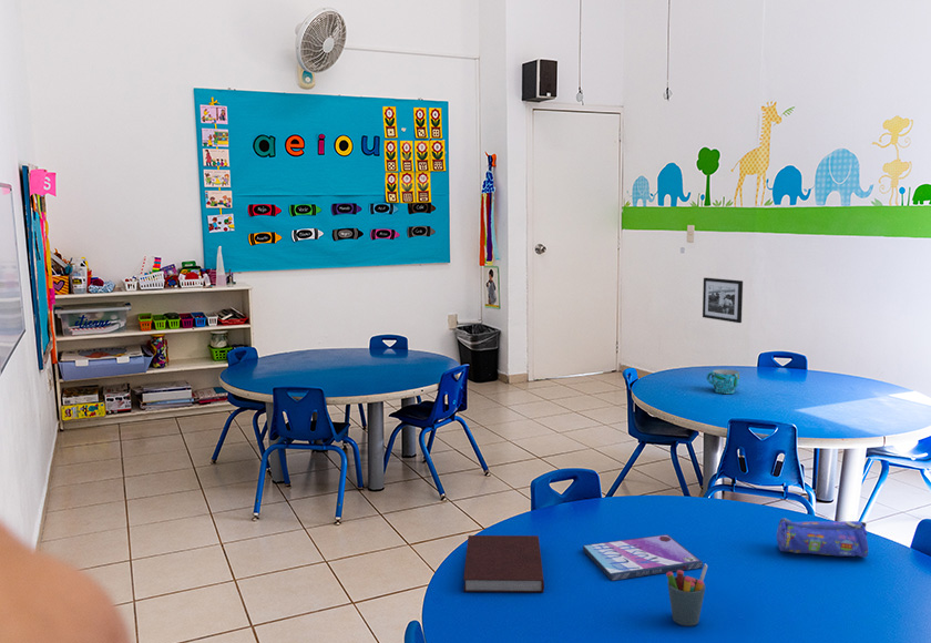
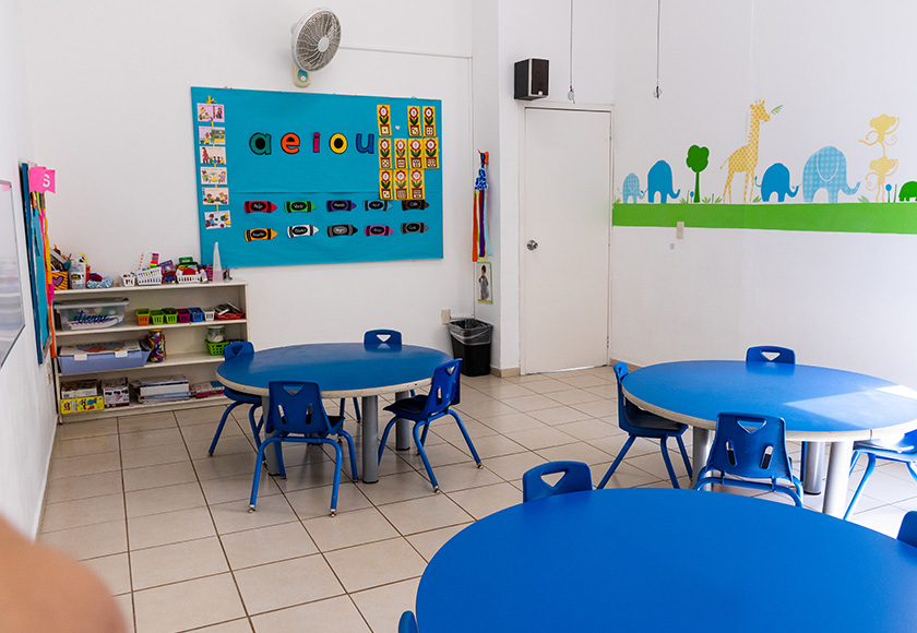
- pen holder [665,563,708,627]
- pencil case [776,517,869,559]
- picture frame [702,277,744,324]
- video game case [582,533,704,581]
- notebook [462,534,545,593]
- cup [706,368,740,395]
